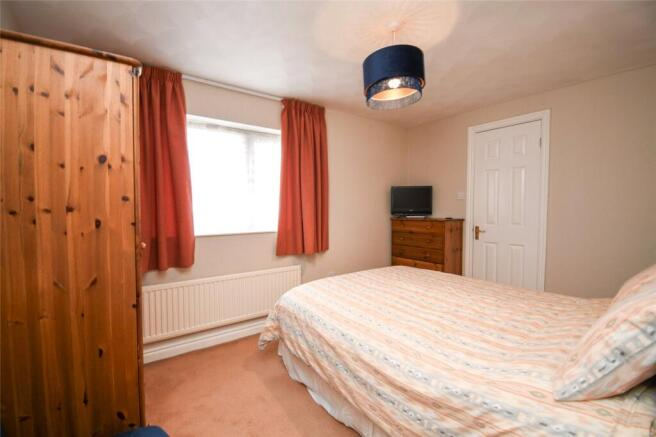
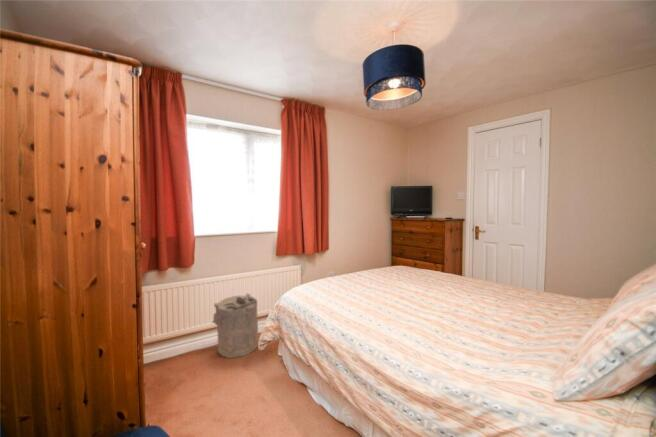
+ laundry hamper [211,293,259,359]
